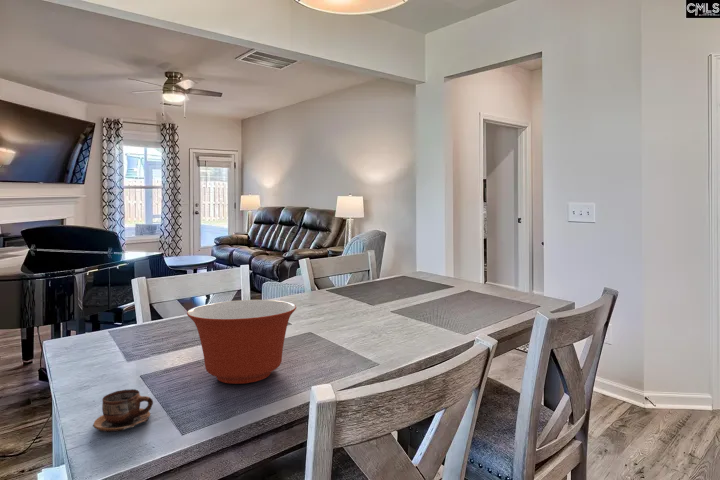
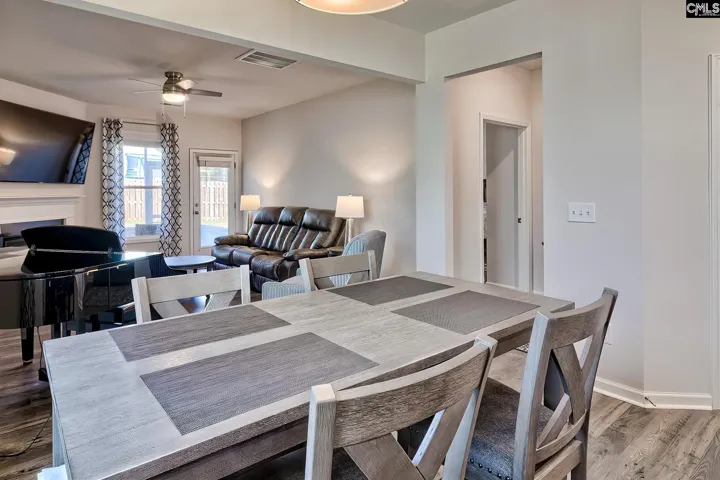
- mixing bowl [186,299,297,385]
- cup [92,388,154,433]
